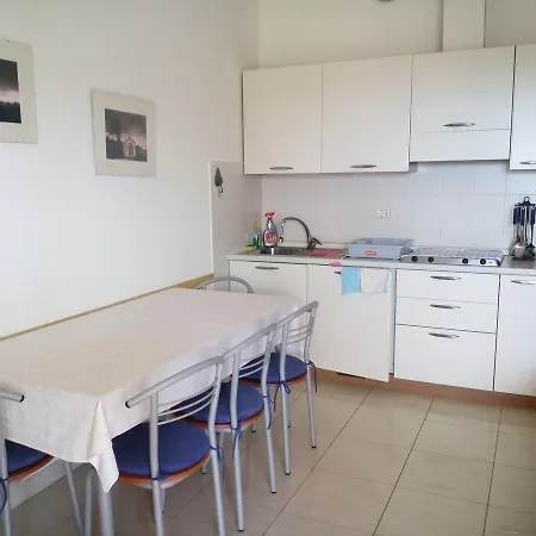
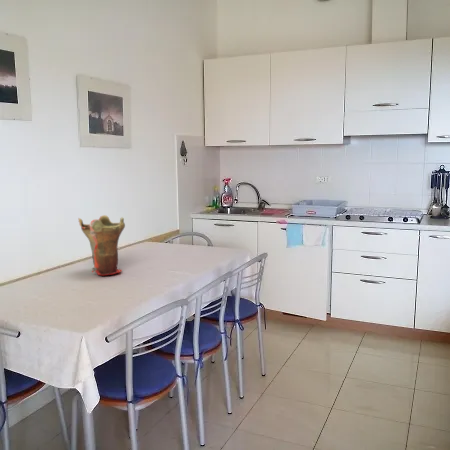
+ vase [78,214,126,276]
